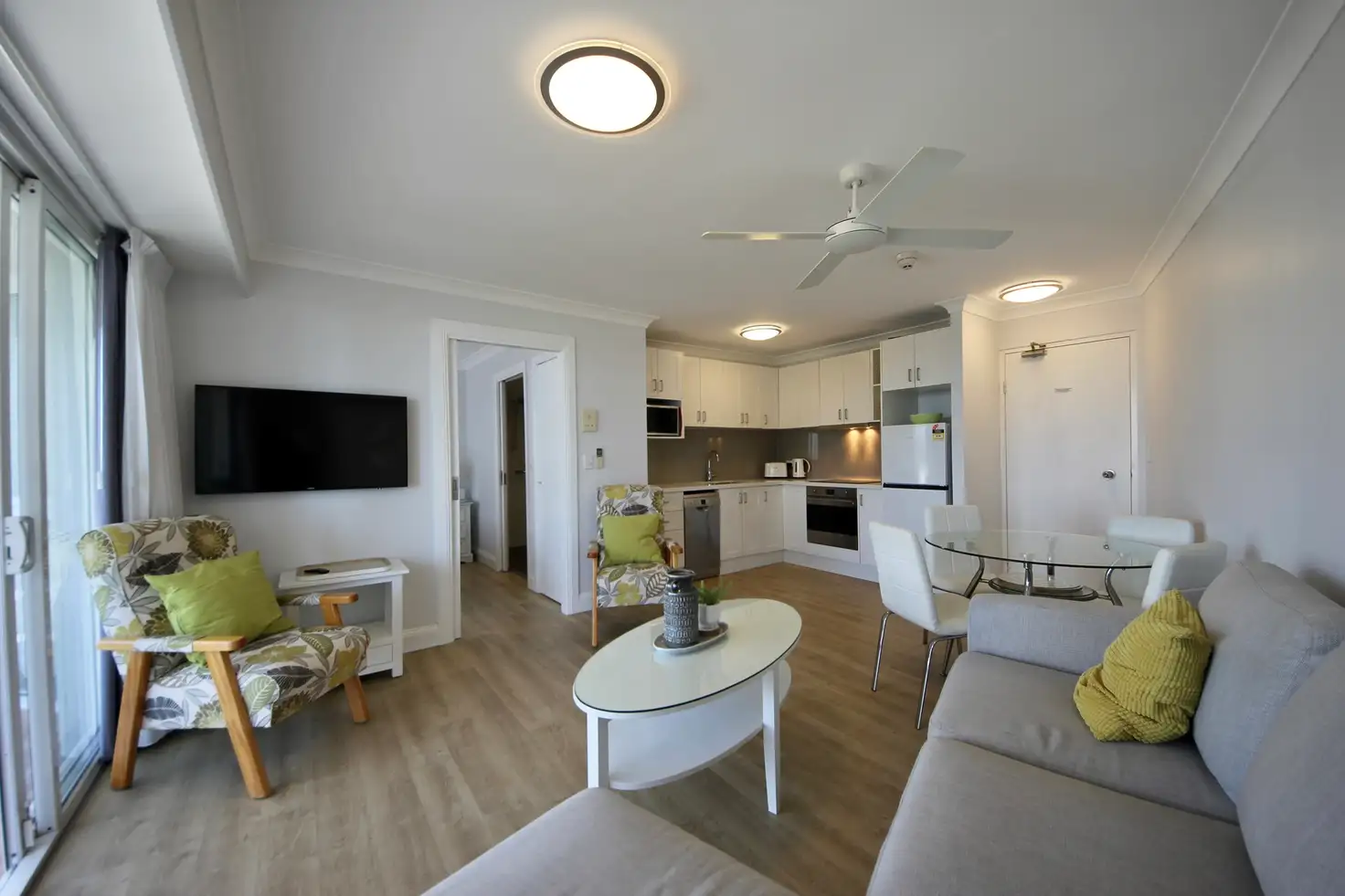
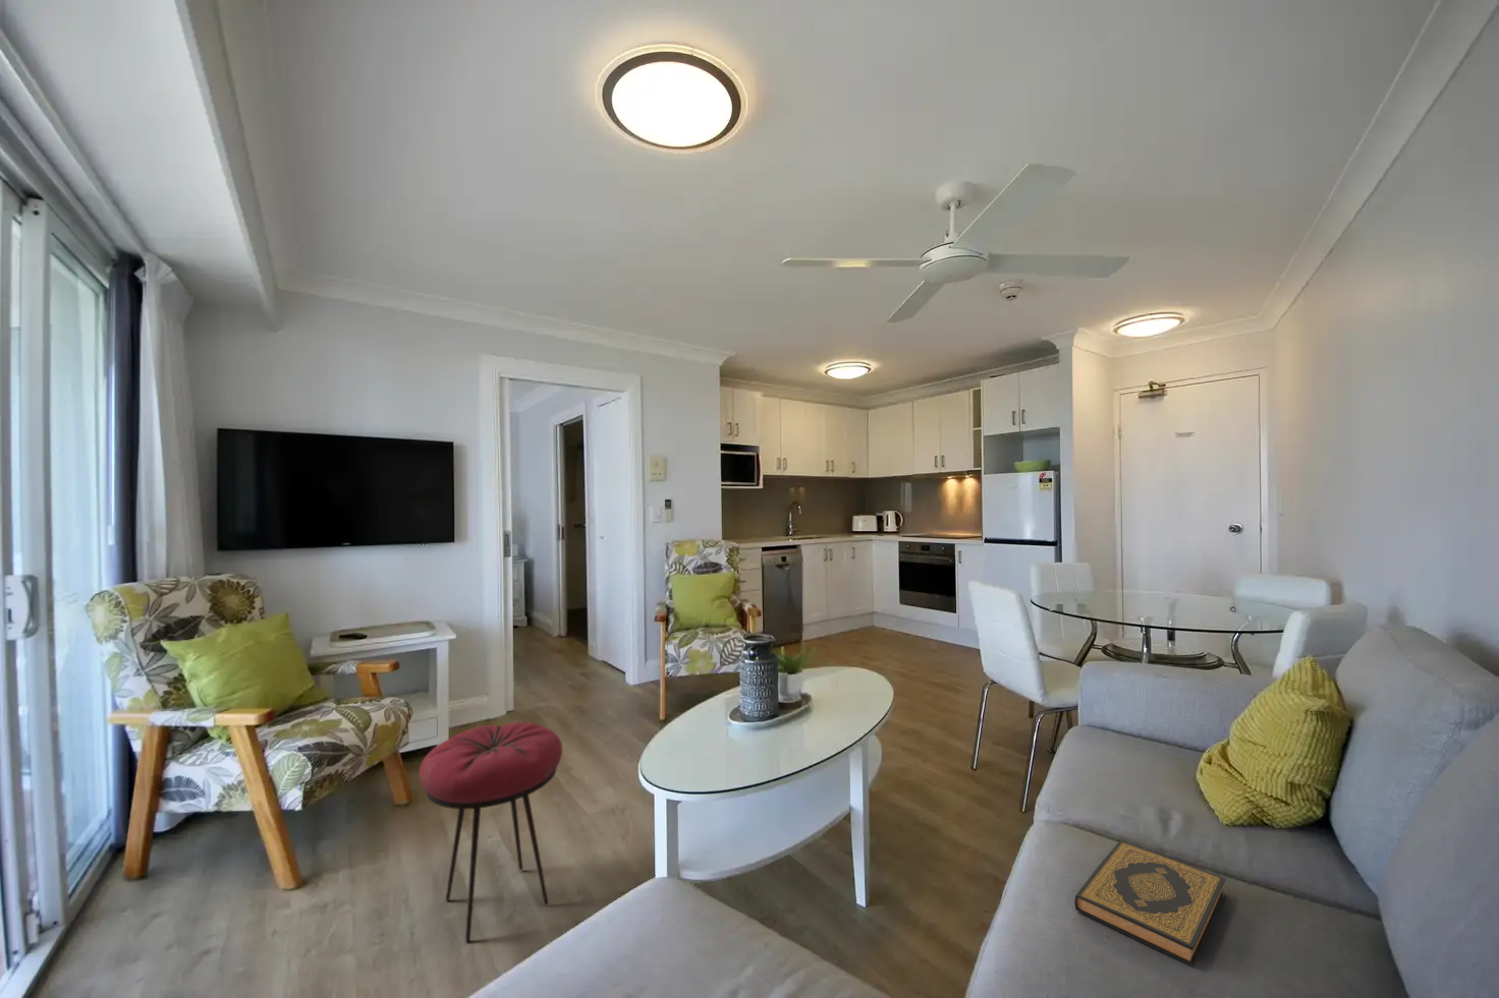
+ stool [419,722,563,943]
+ hardback book [1073,840,1226,968]
